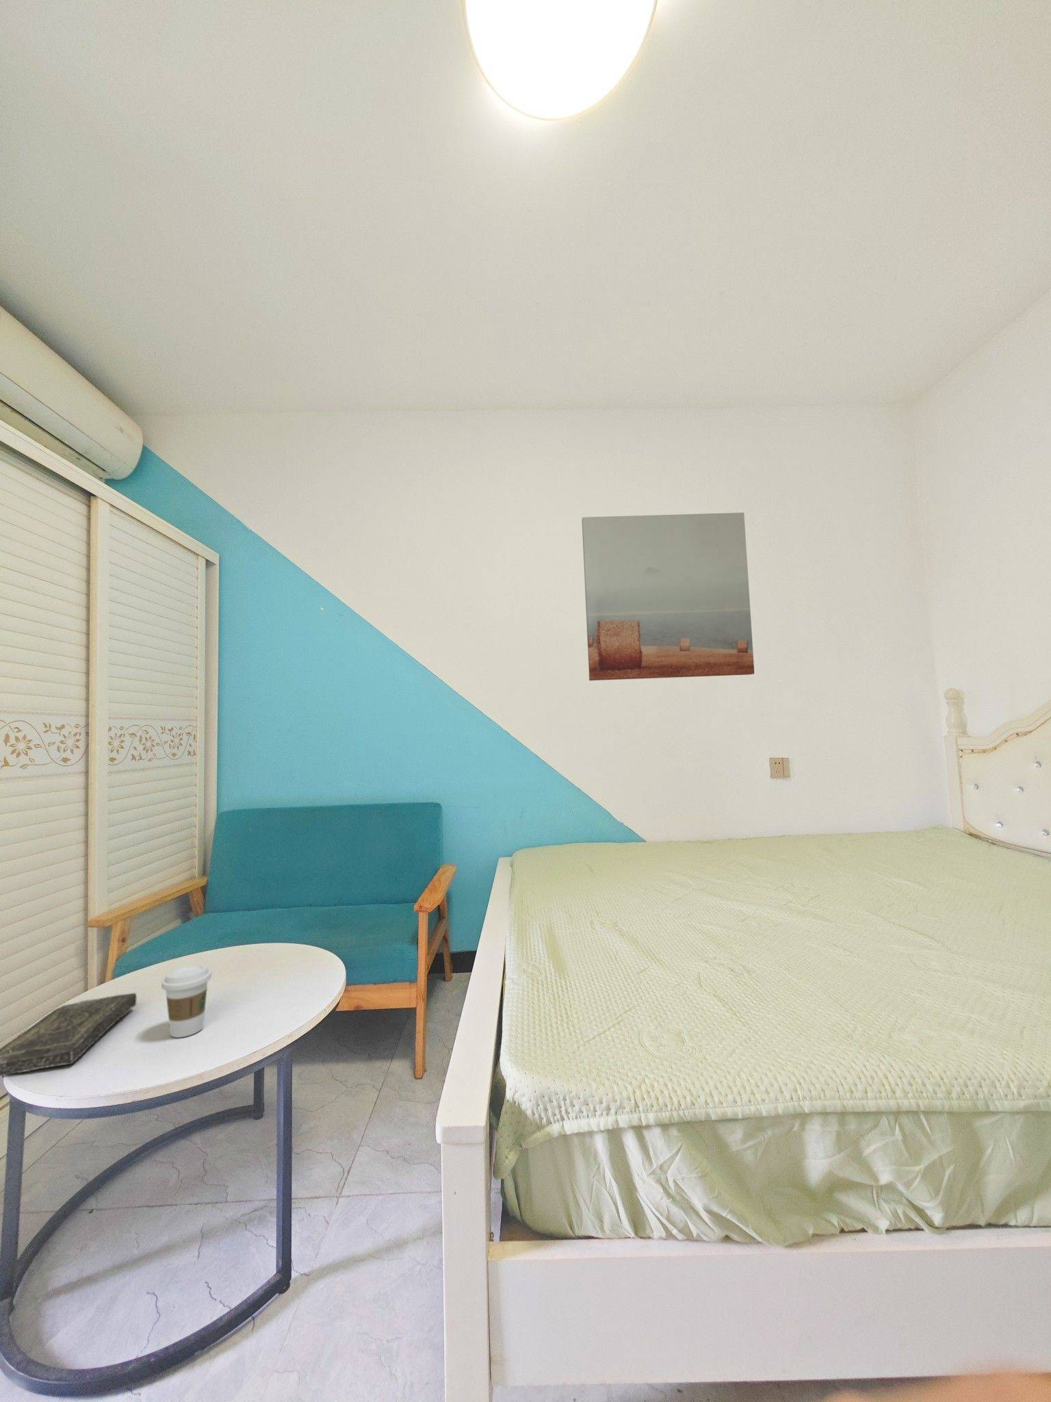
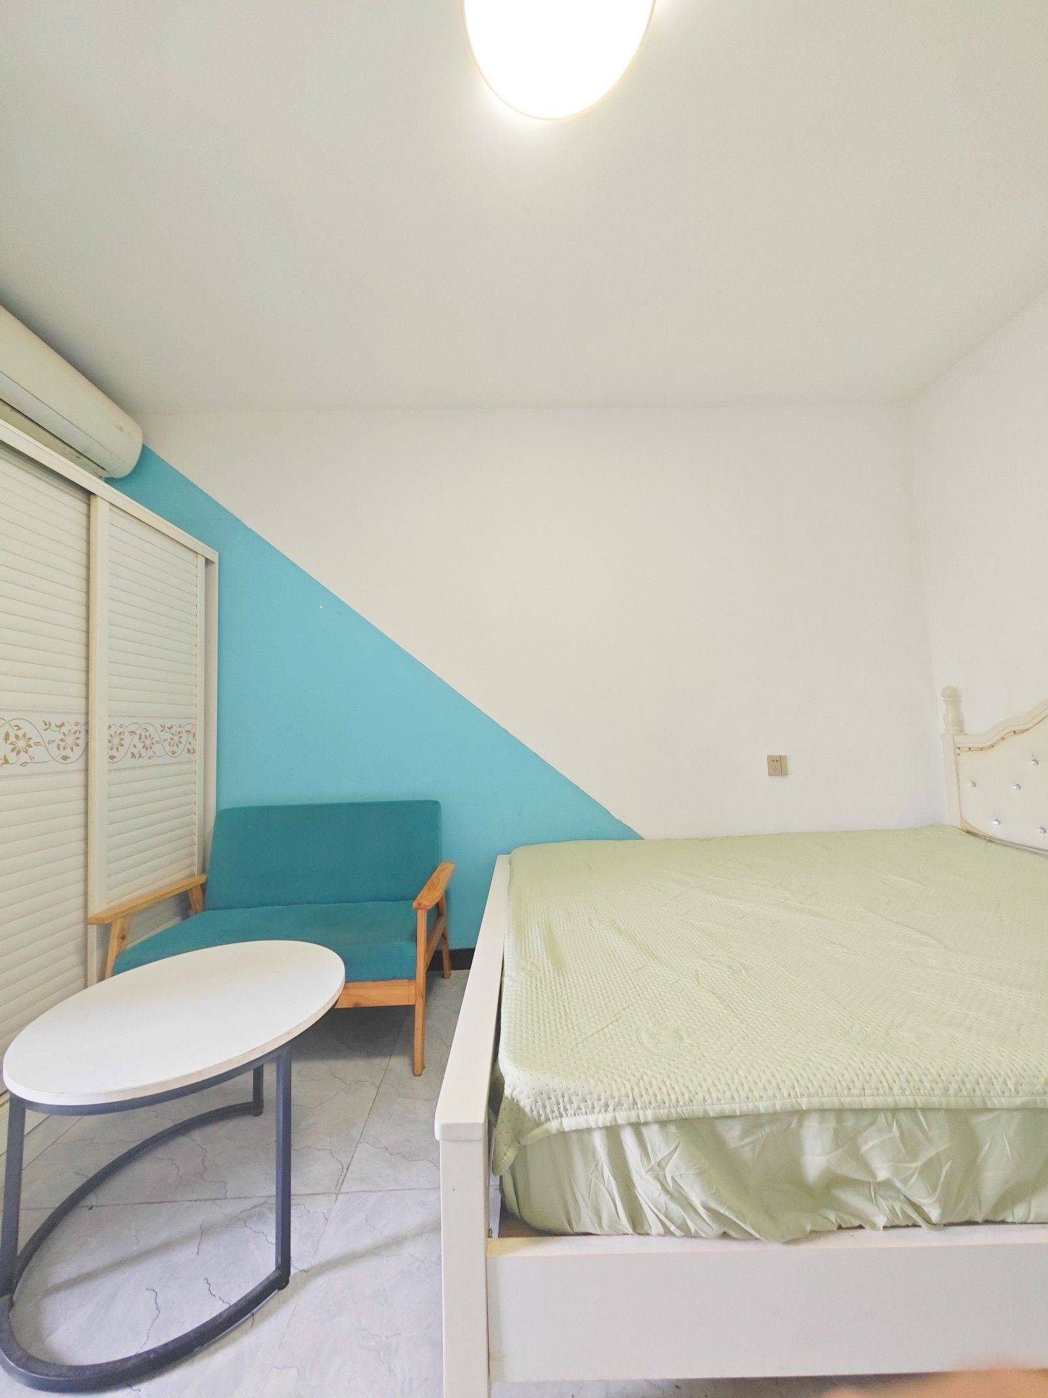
- book [0,992,138,1076]
- coffee cup [161,964,212,1039]
- wall art [581,512,755,681]
